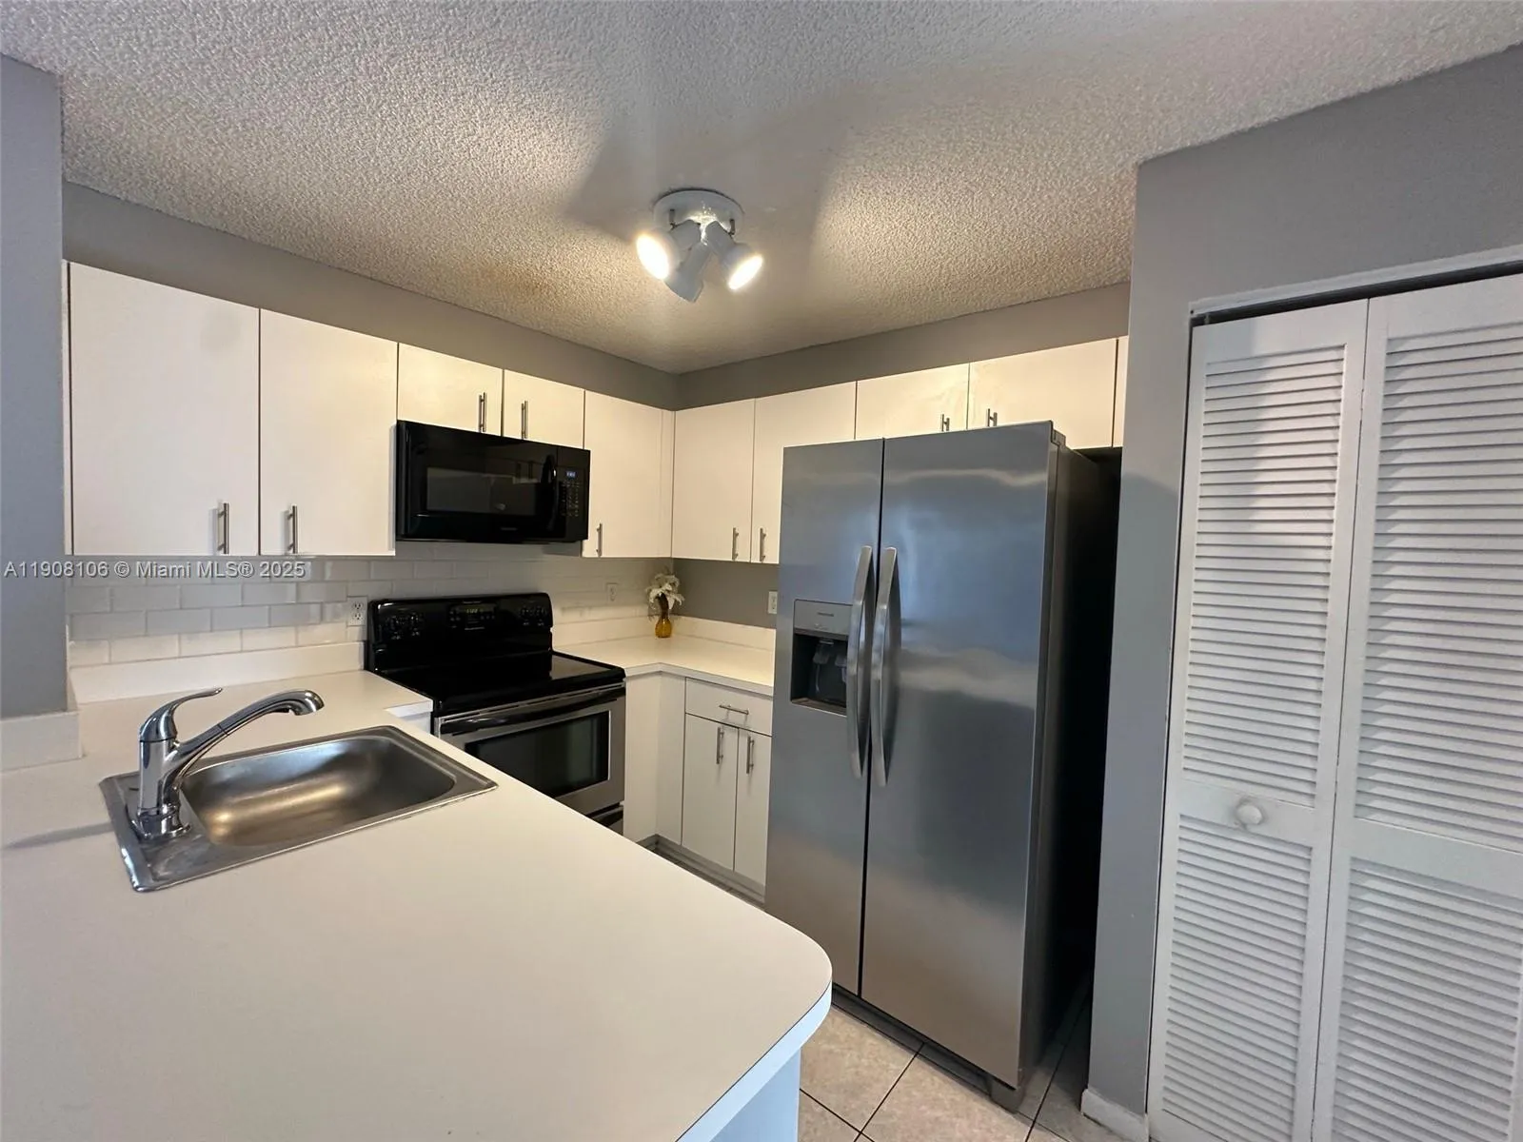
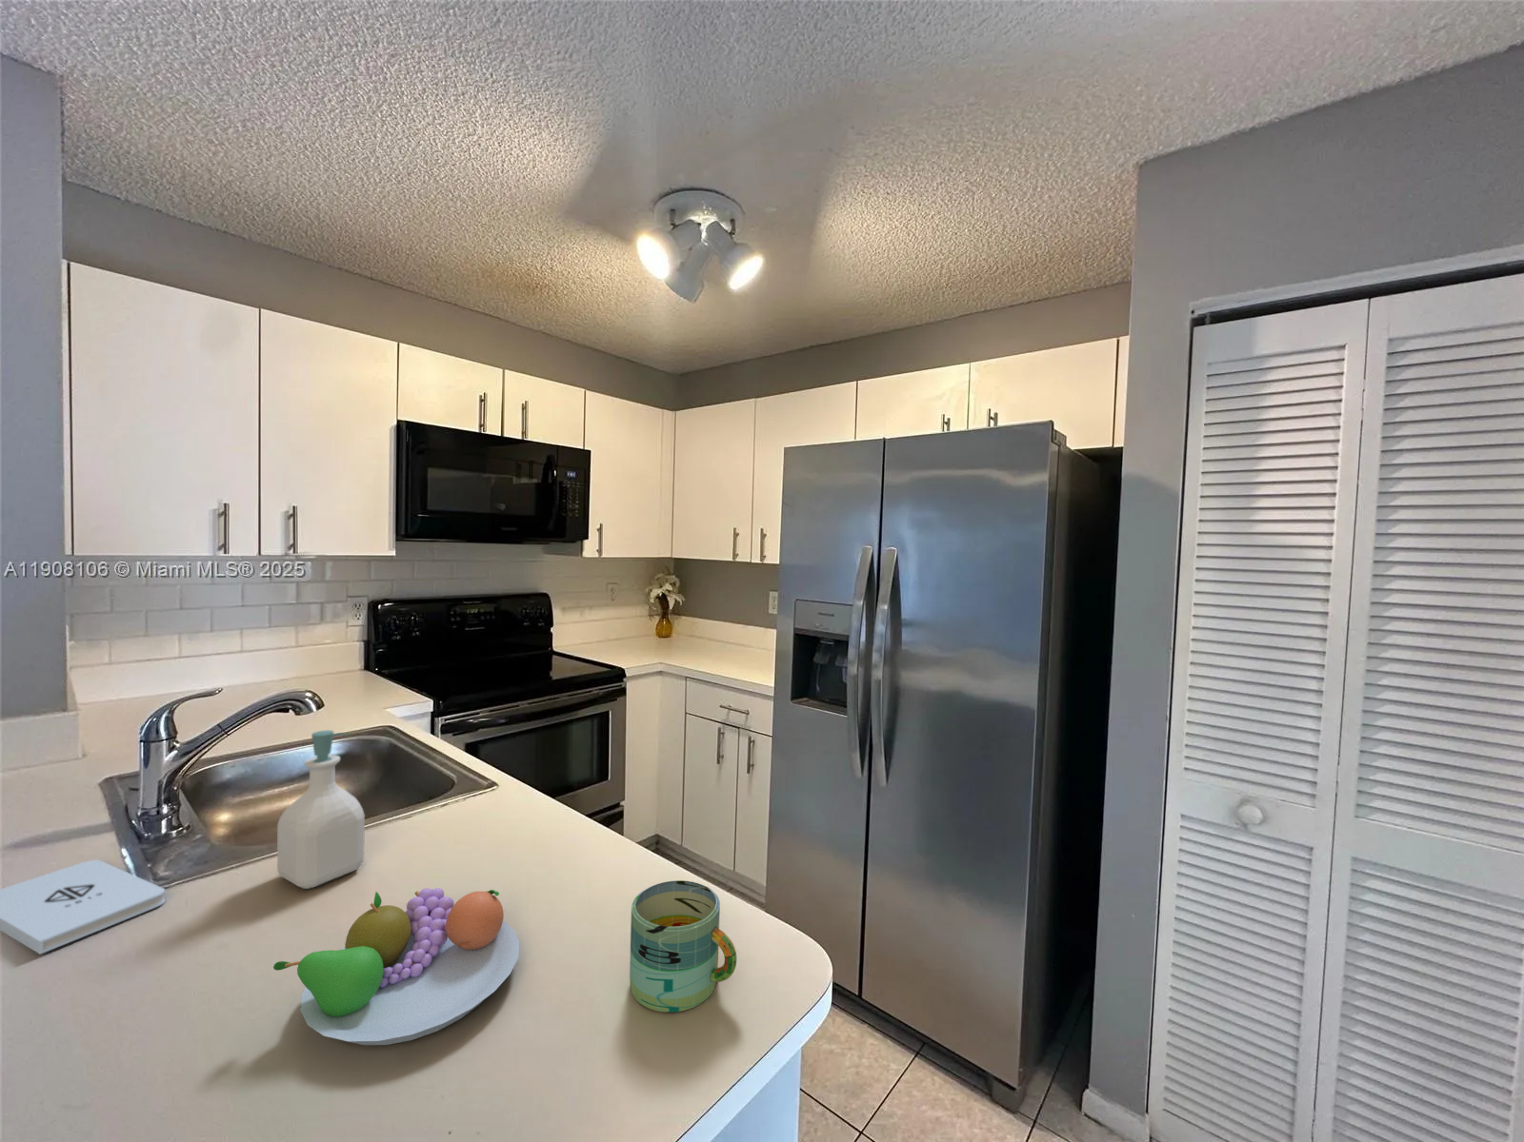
+ fruit bowl [272,886,521,1046]
+ mug [629,879,737,1014]
+ notepad [0,859,166,956]
+ soap bottle [276,729,366,890]
